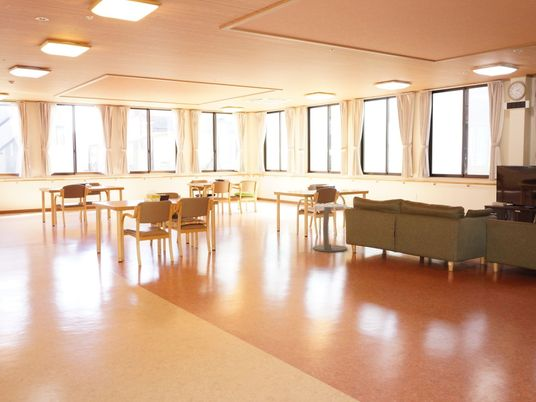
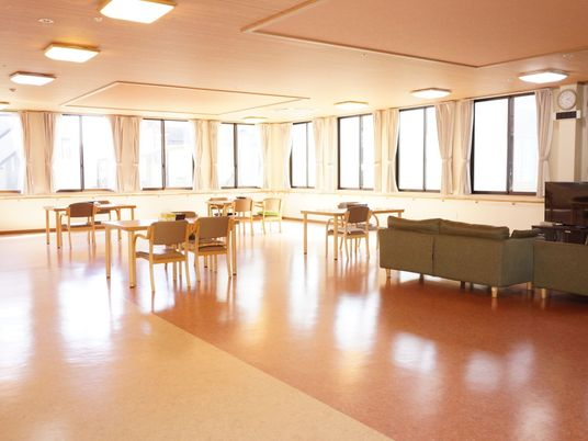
- side table [312,203,348,253]
